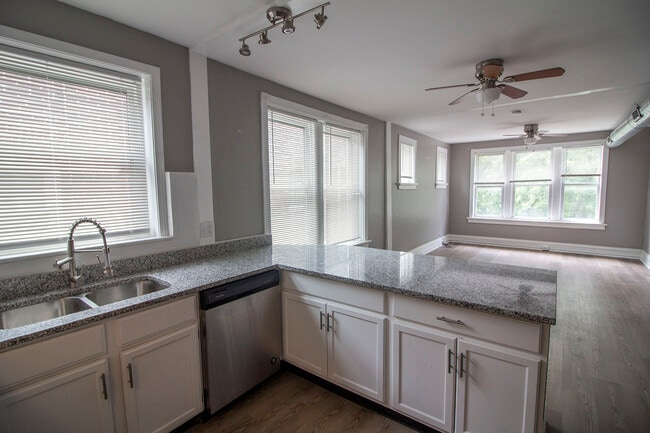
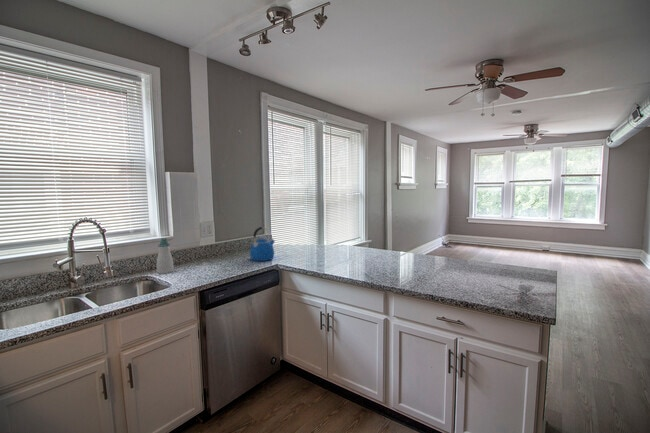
+ soap bottle [156,237,174,275]
+ kettle [249,226,276,262]
